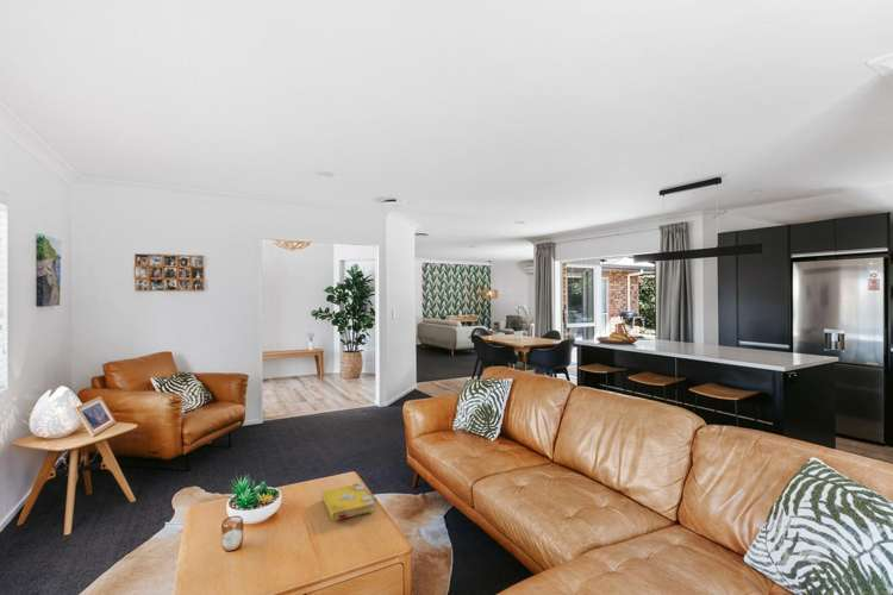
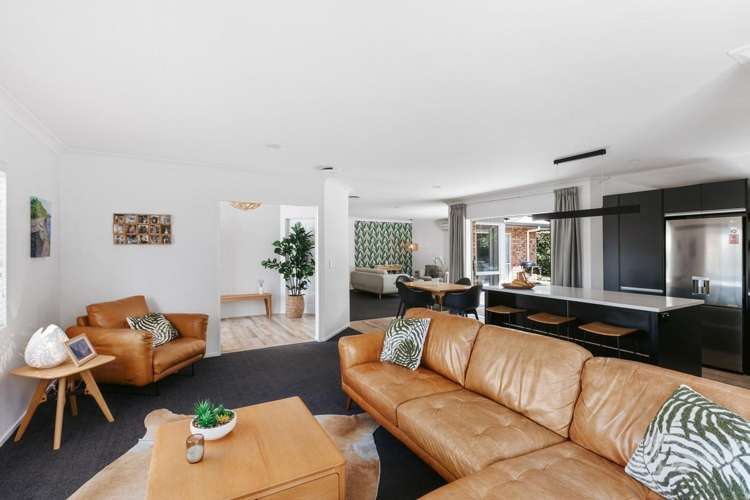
- spell book [320,482,375,522]
